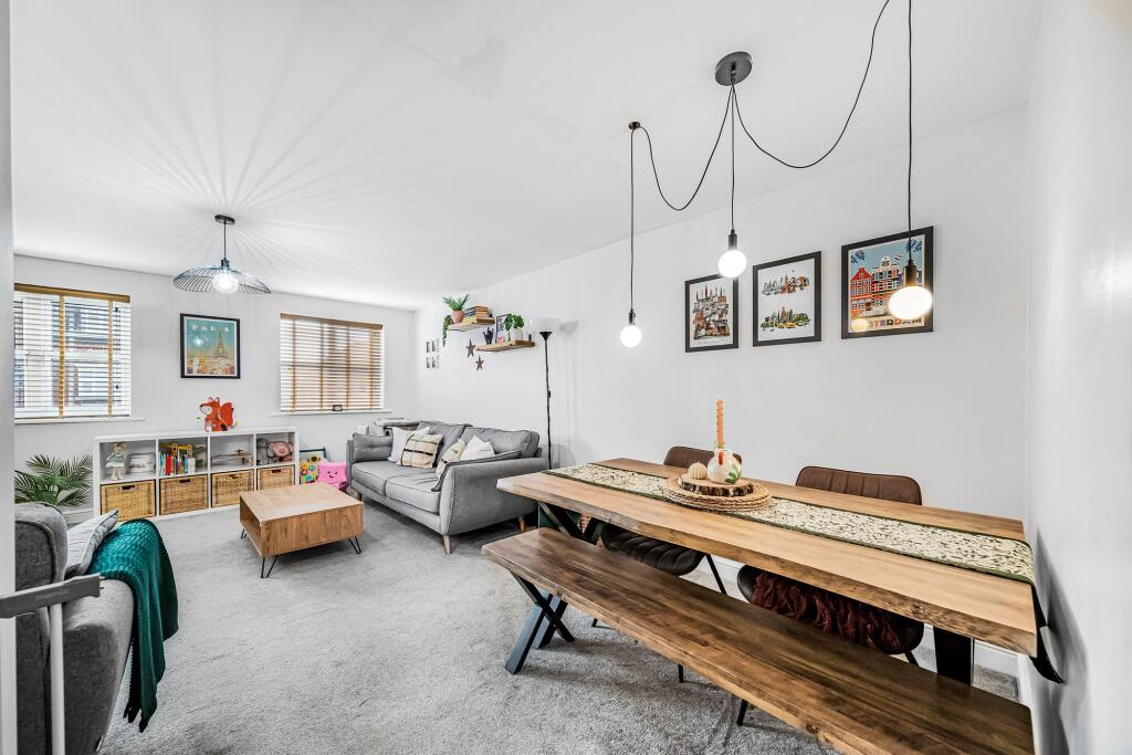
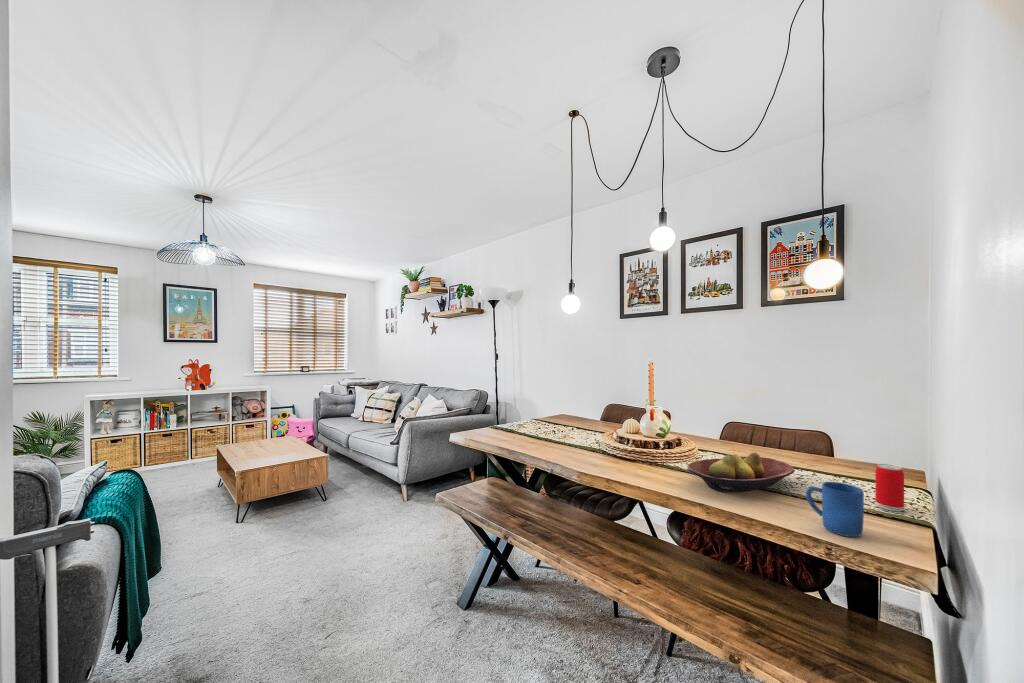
+ beverage can [874,463,905,512]
+ mug [805,481,865,538]
+ fruit bowl [686,451,796,493]
